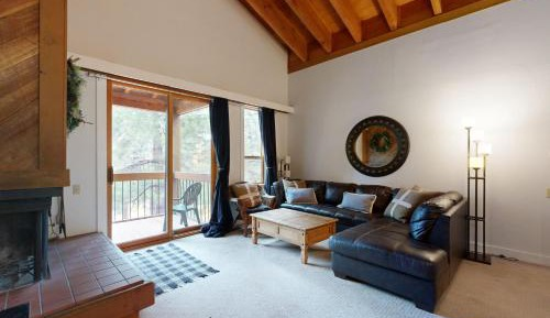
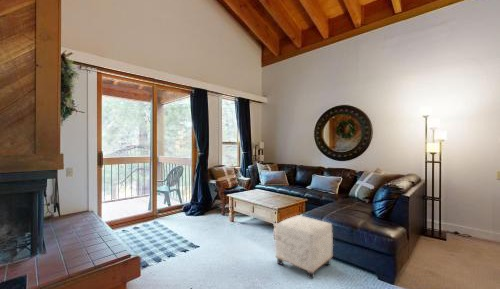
+ ottoman [274,214,334,280]
